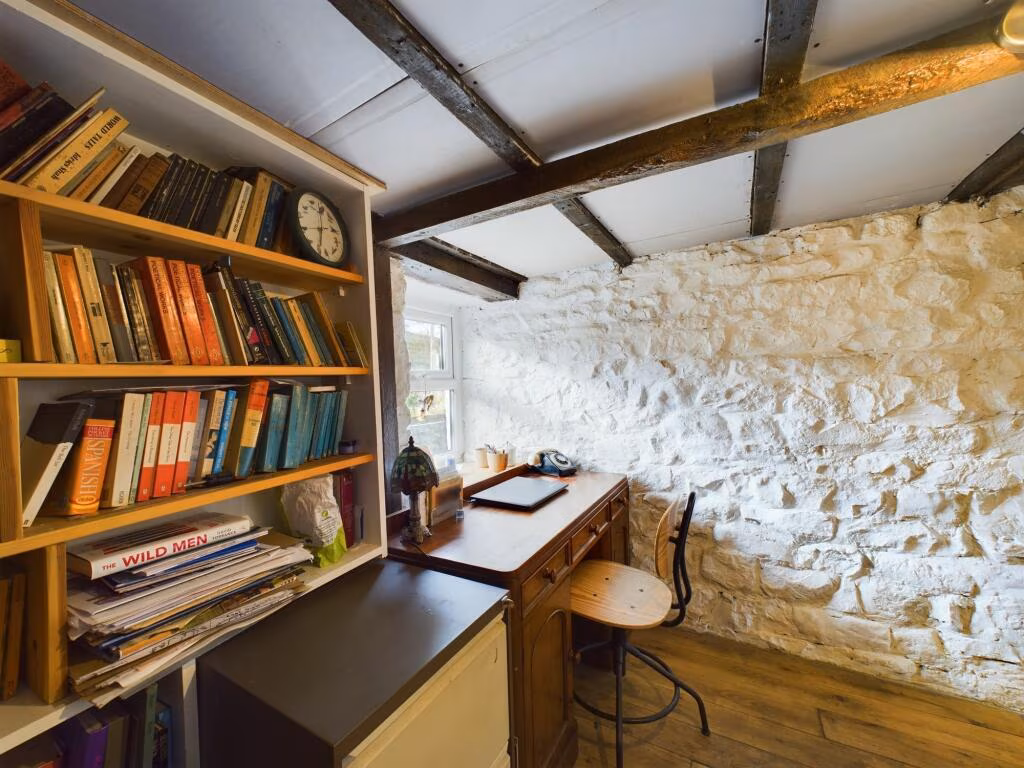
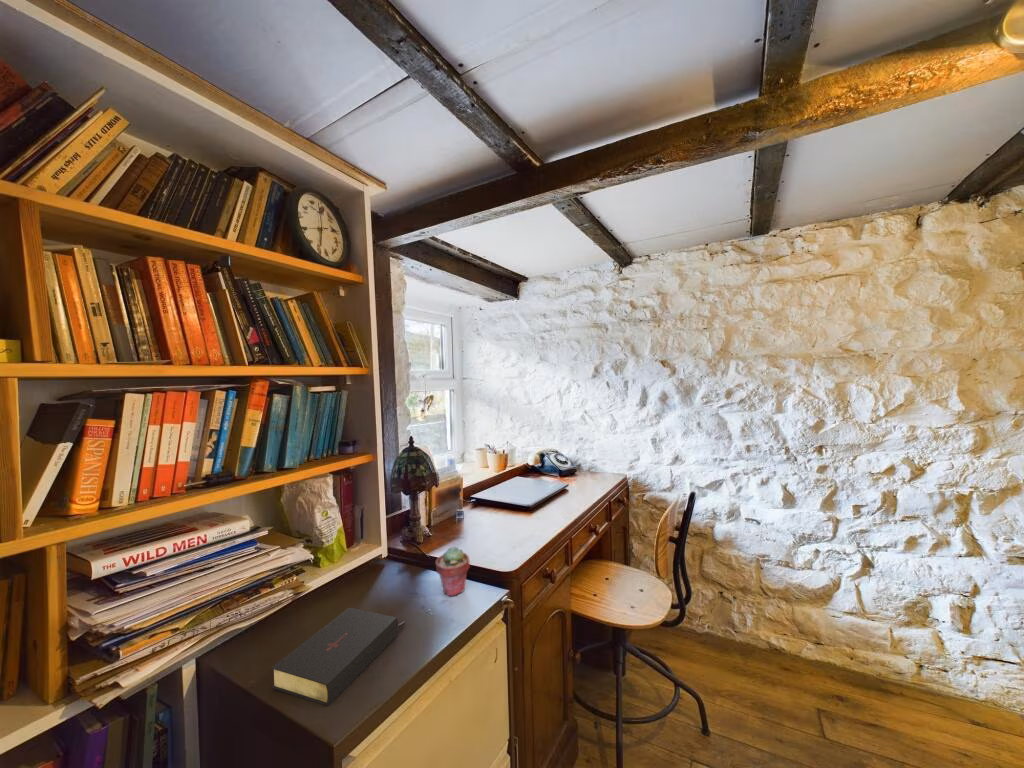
+ bible [270,606,406,707]
+ potted succulent [434,546,471,598]
